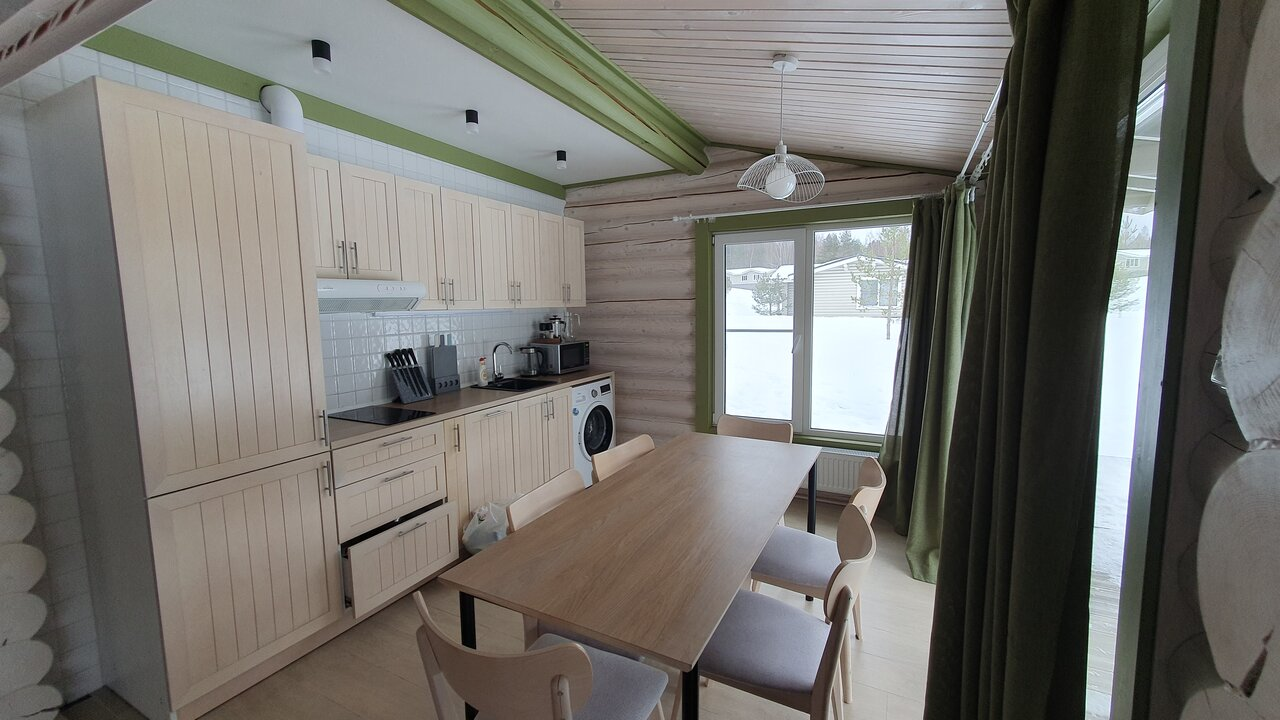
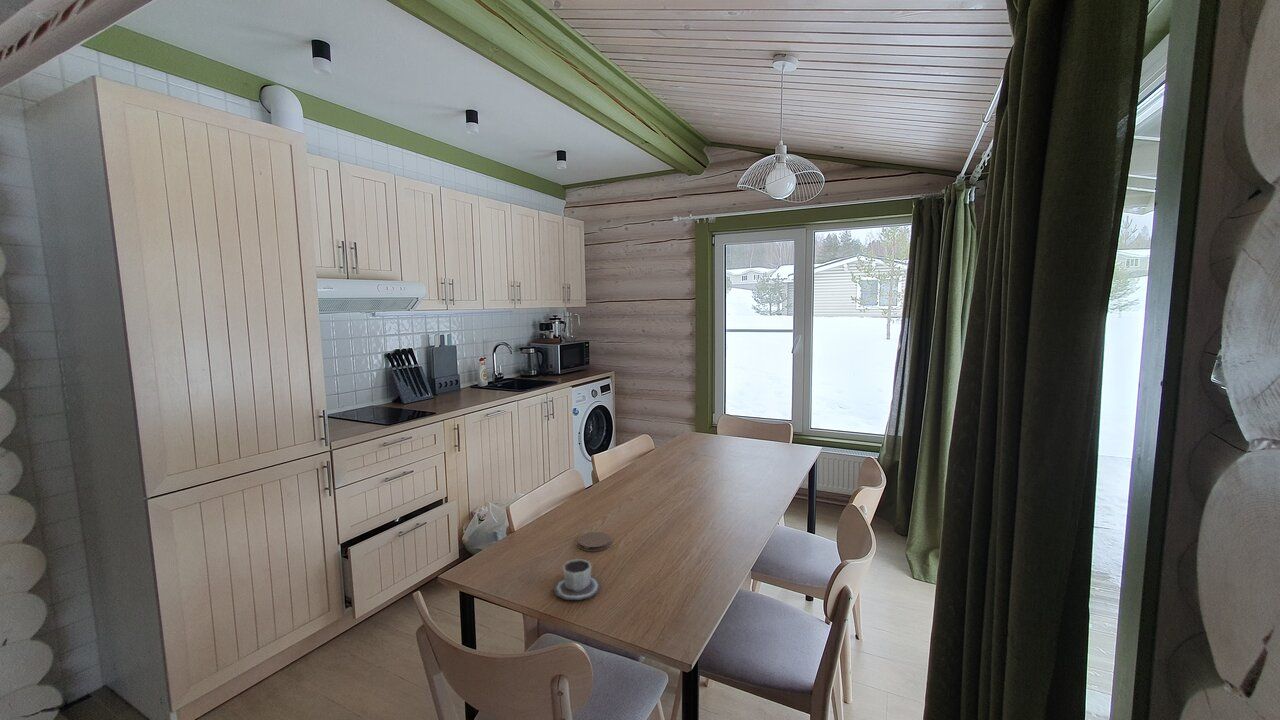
+ cup [552,558,602,601]
+ coaster [577,531,612,552]
